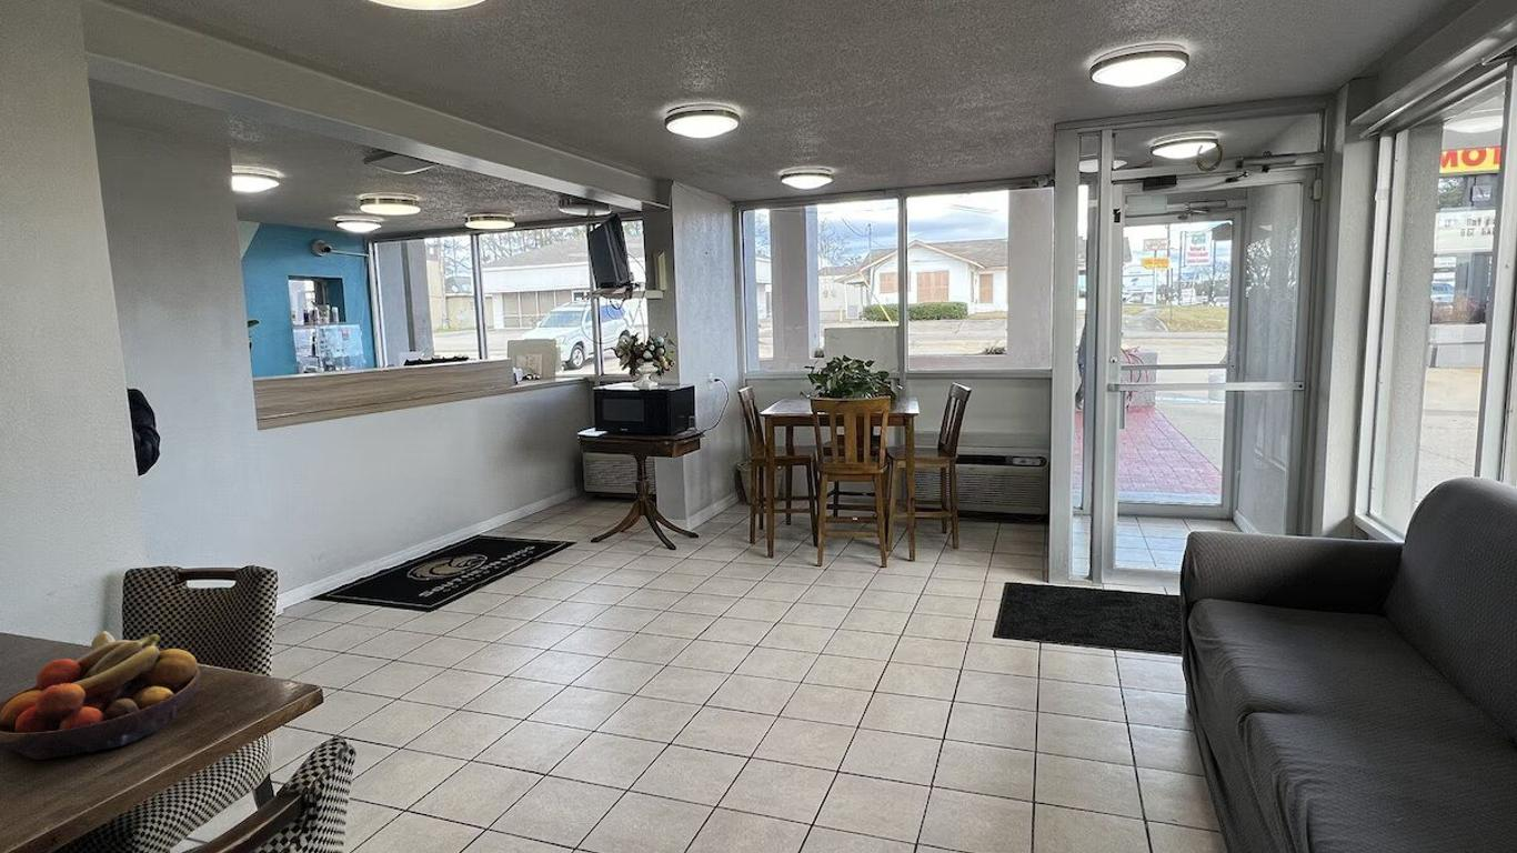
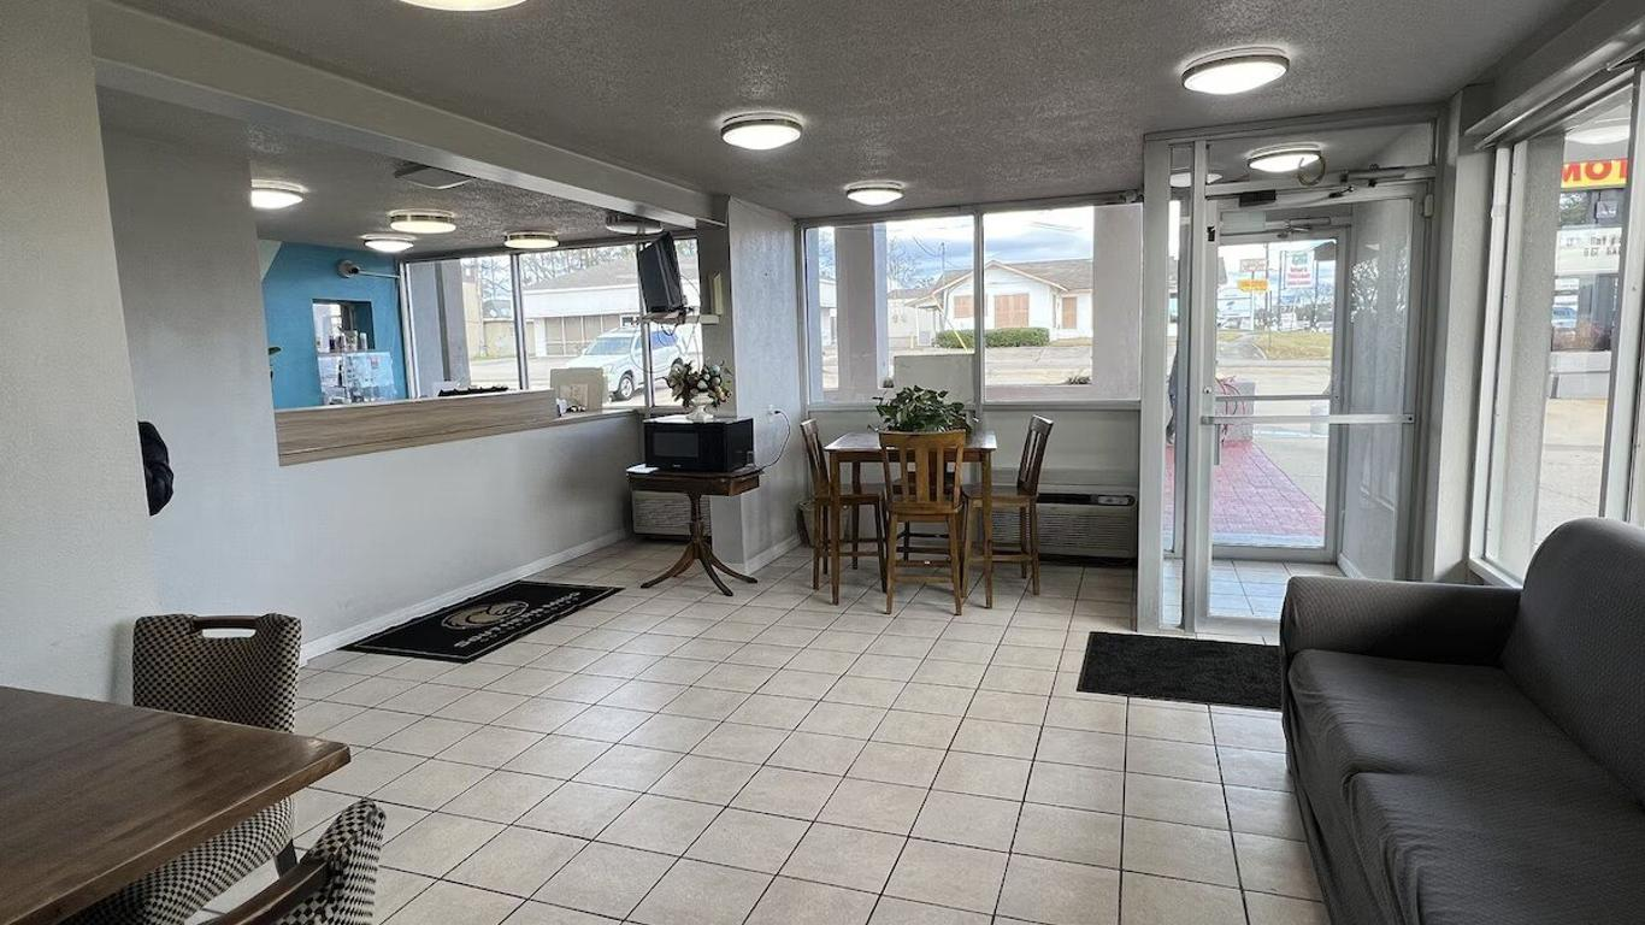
- fruit bowl [0,630,201,761]
